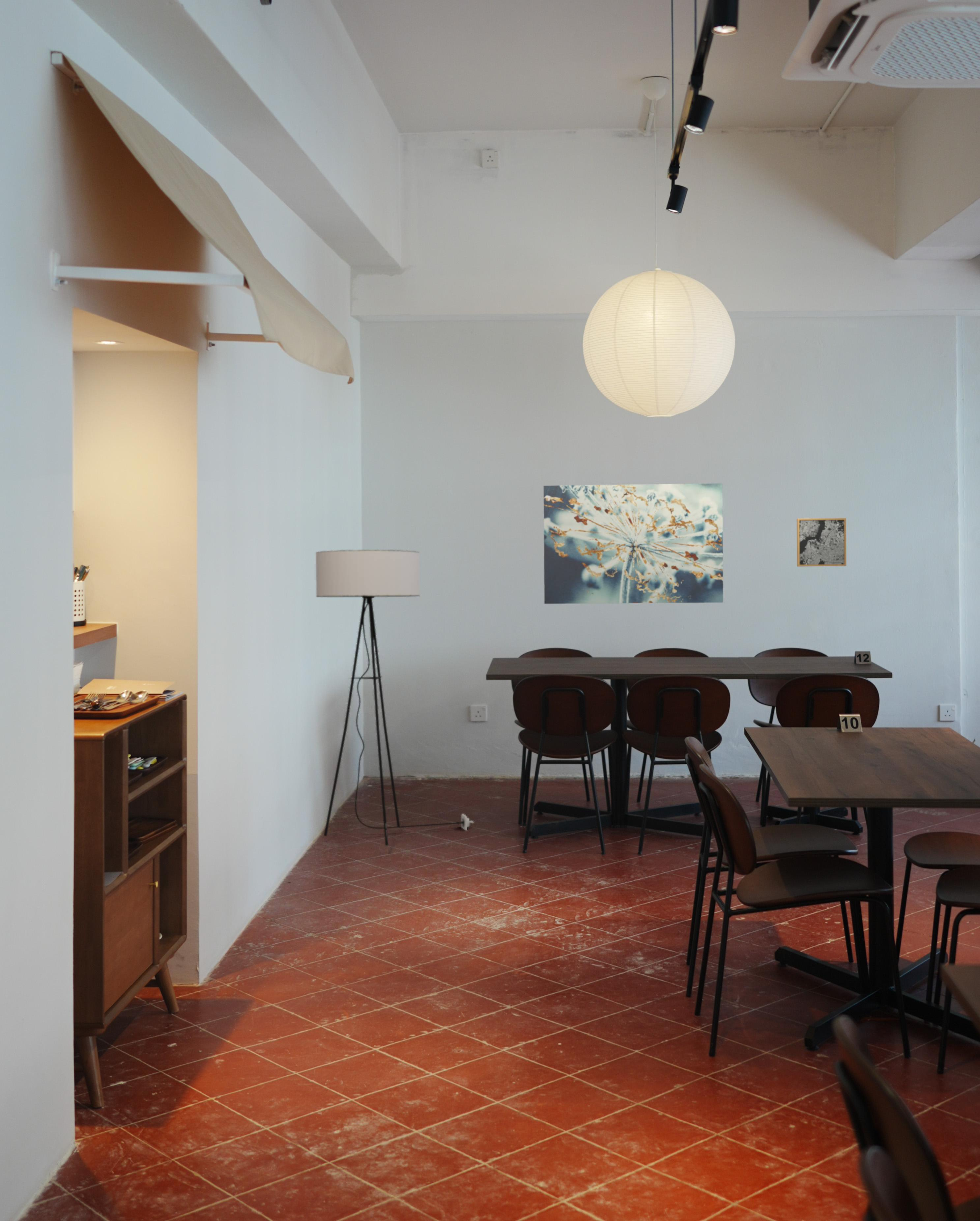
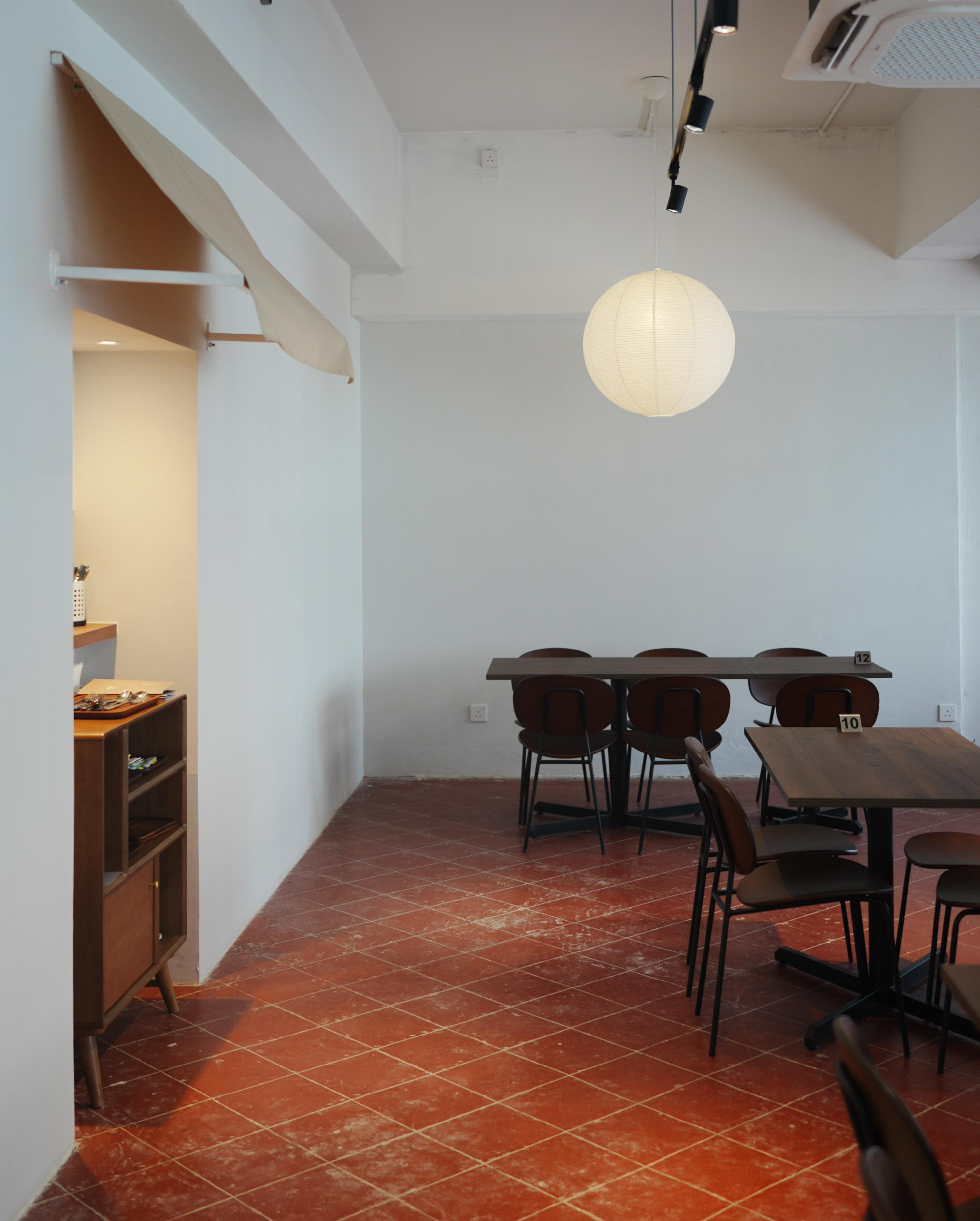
- floor lamp [315,550,475,846]
- wall art [543,483,724,604]
- wall art [796,518,847,567]
